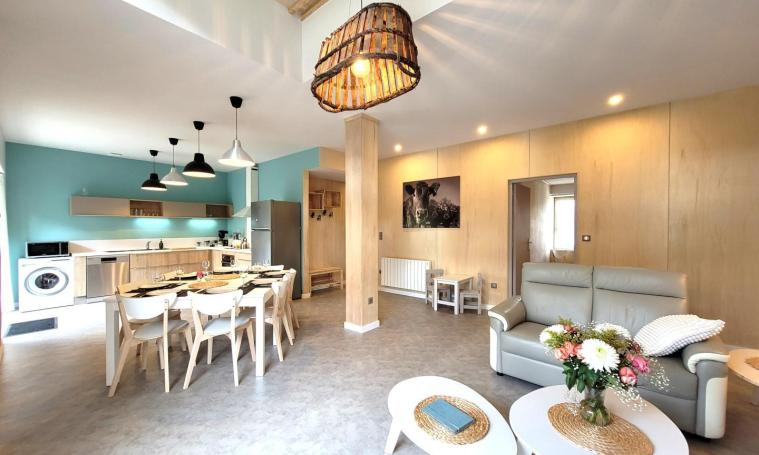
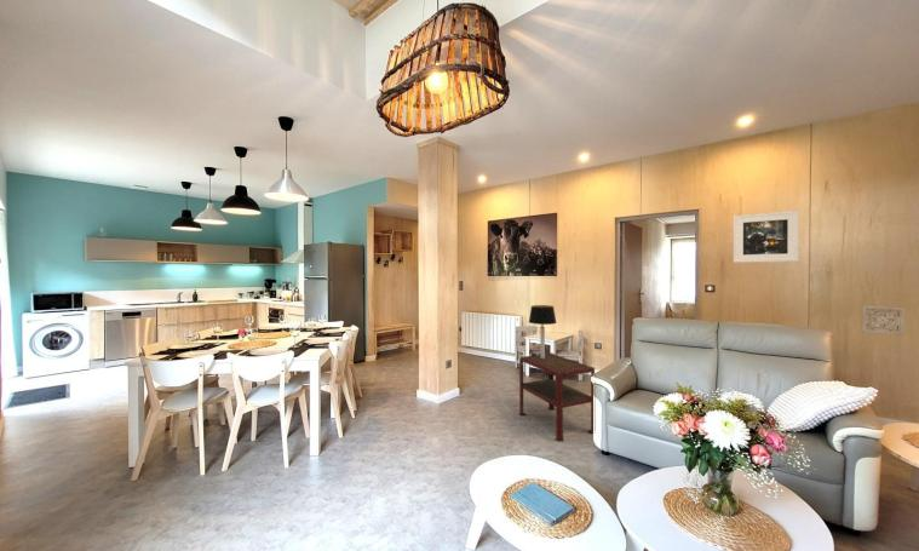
+ wall ornament [861,304,906,337]
+ side table [517,351,596,443]
+ table lamp [528,304,558,358]
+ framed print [733,210,800,264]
